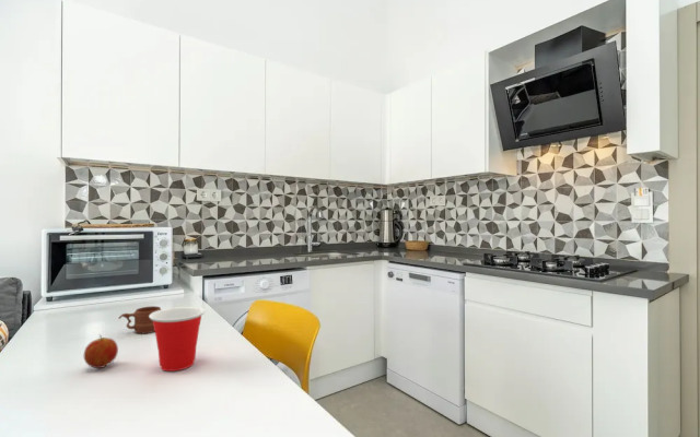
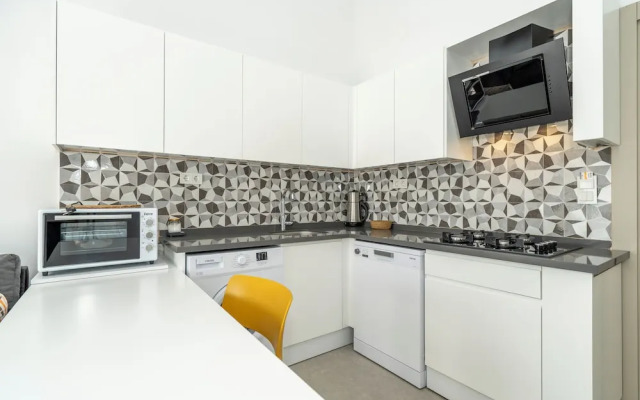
- fruit [83,334,119,369]
- cup [149,306,206,373]
- mug [117,305,162,334]
